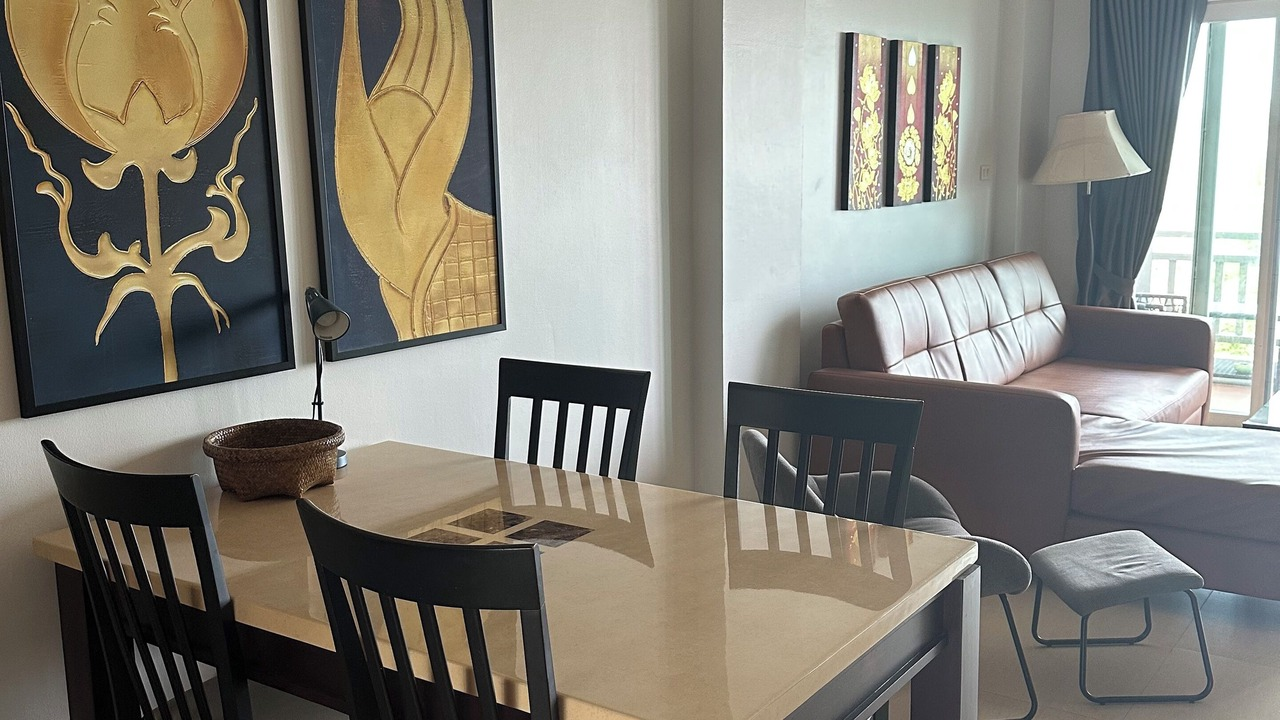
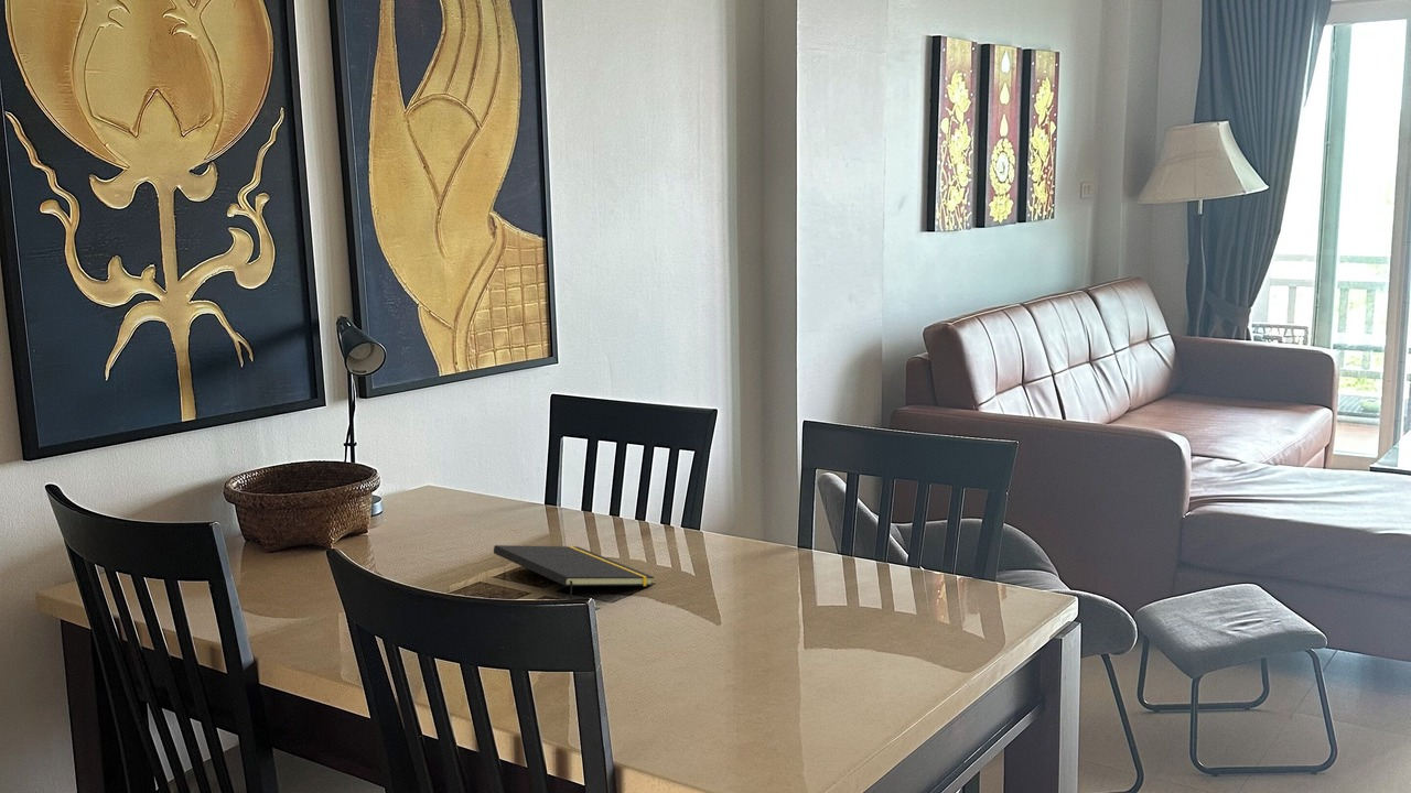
+ notepad [493,544,655,600]
